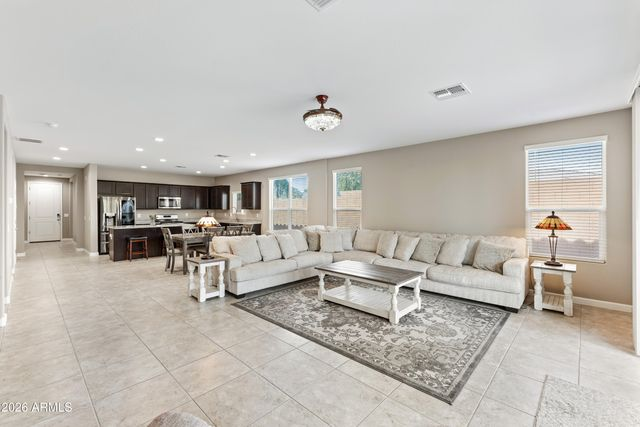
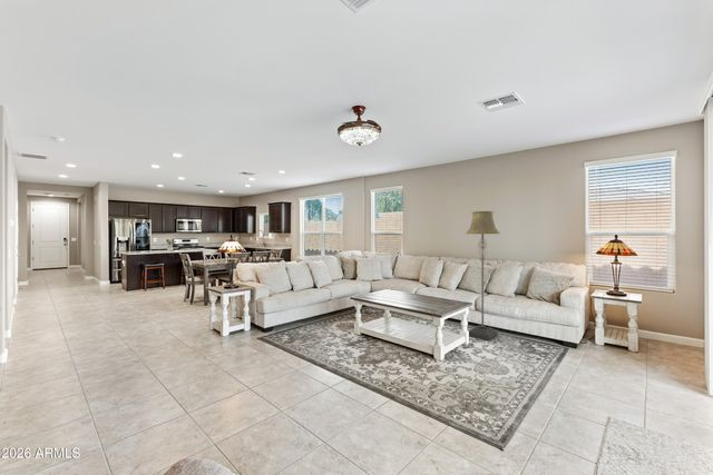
+ floor lamp [465,210,501,342]
